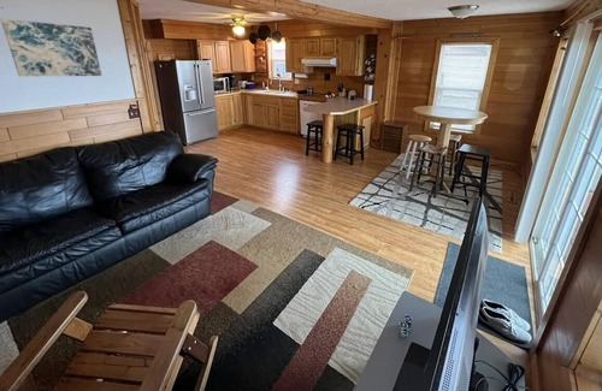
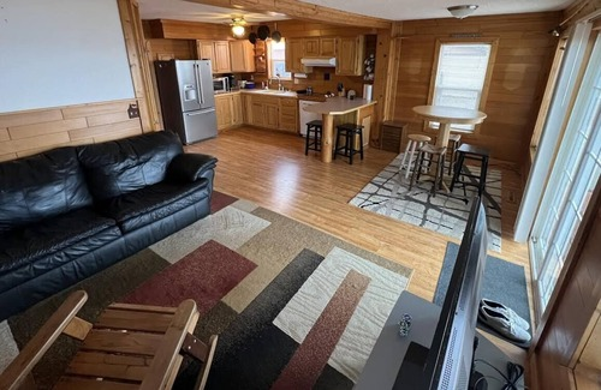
- wall art [0,18,102,77]
